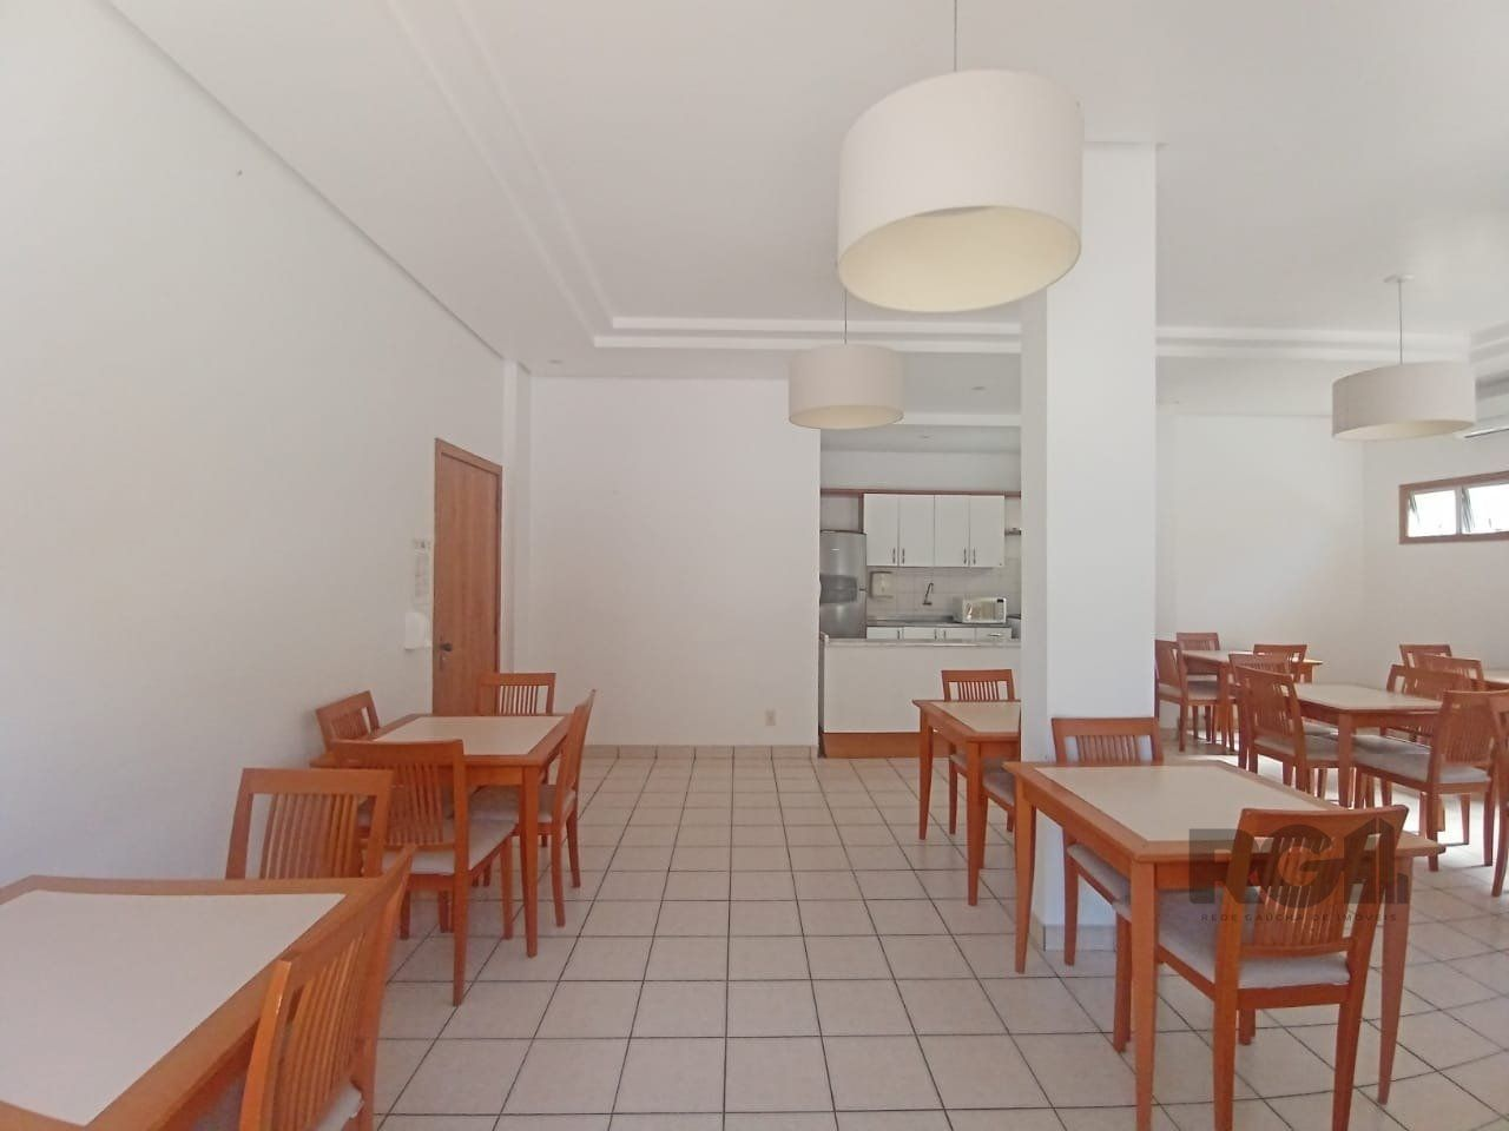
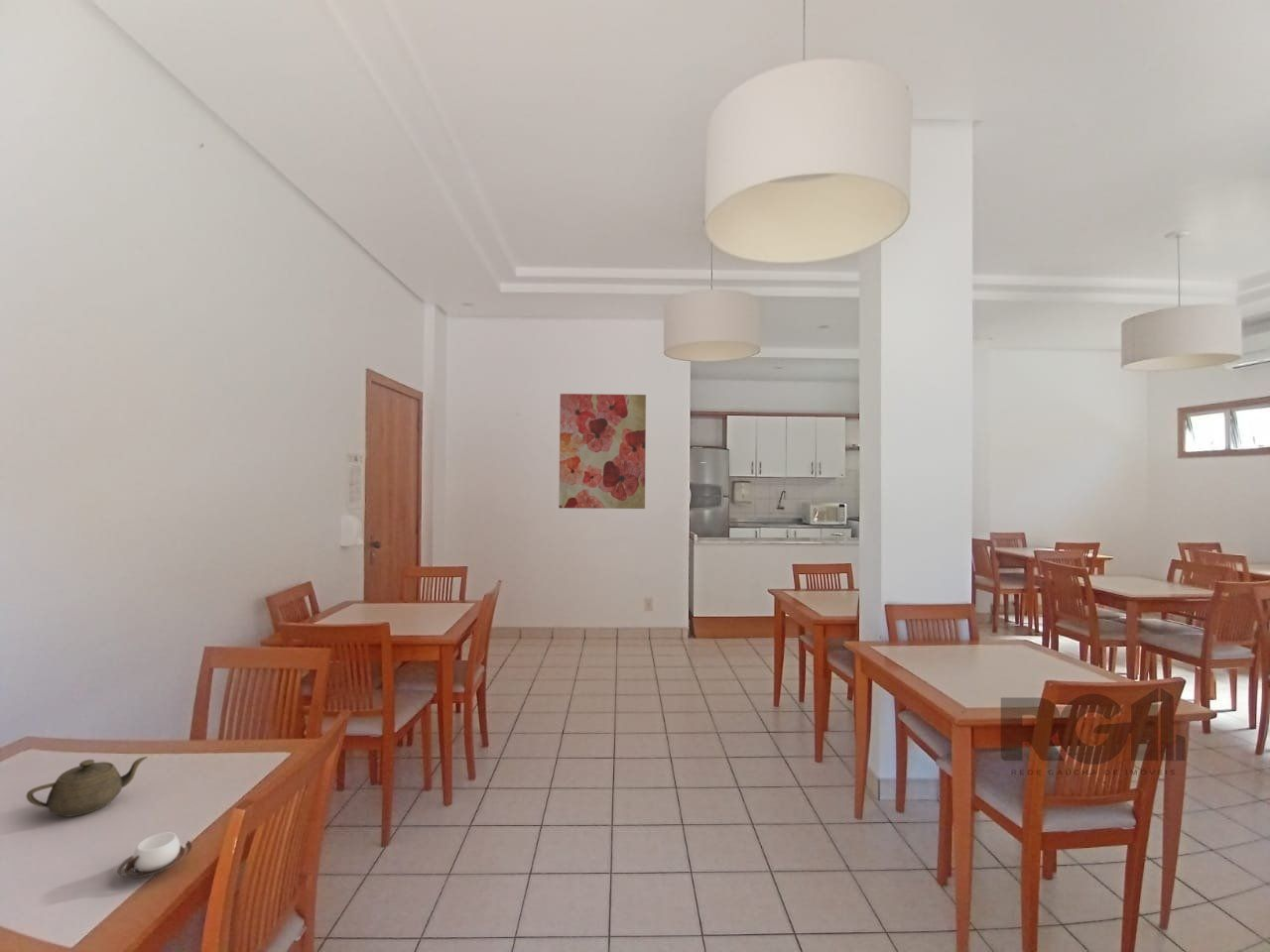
+ cup [116,832,193,879]
+ wall art [558,393,647,510]
+ teapot [26,756,149,817]
